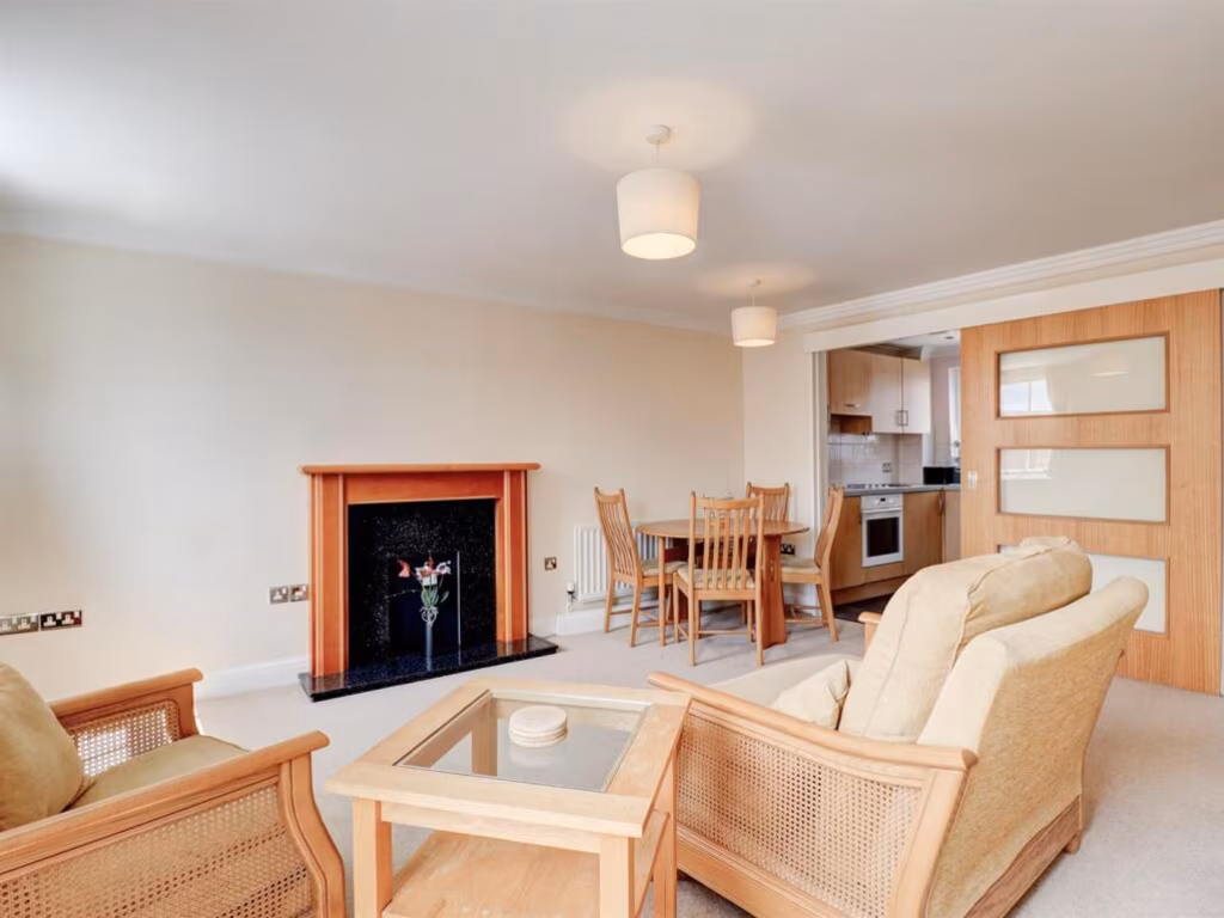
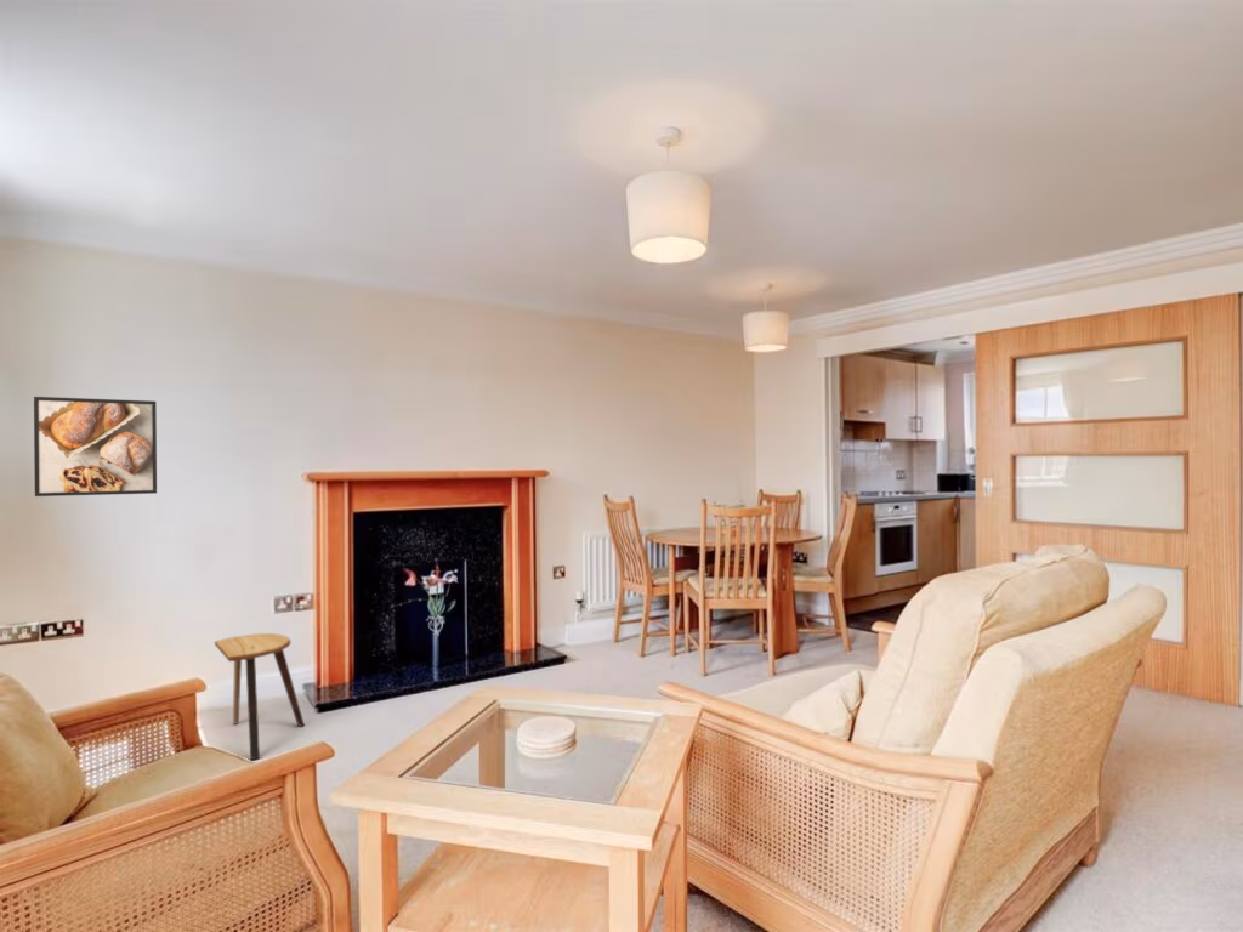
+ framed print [33,396,158,498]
+ stool [214,632,306,761]
